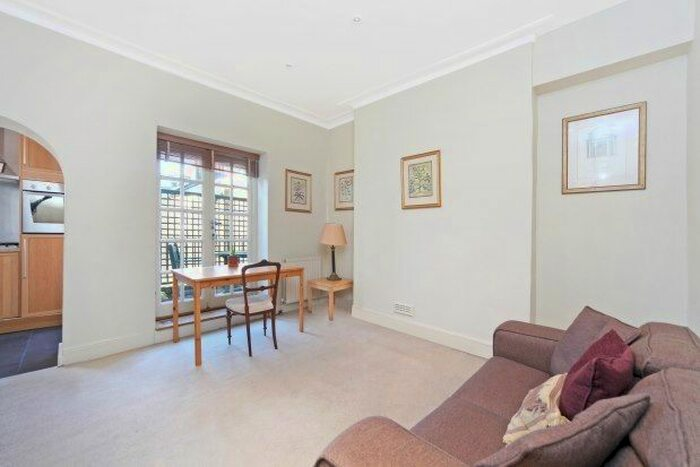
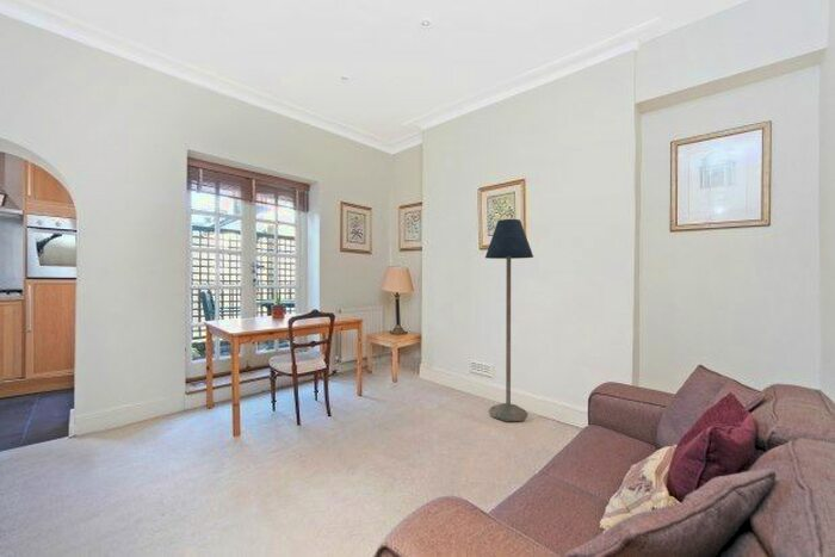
+ floor lamp [484,218,534,422]
